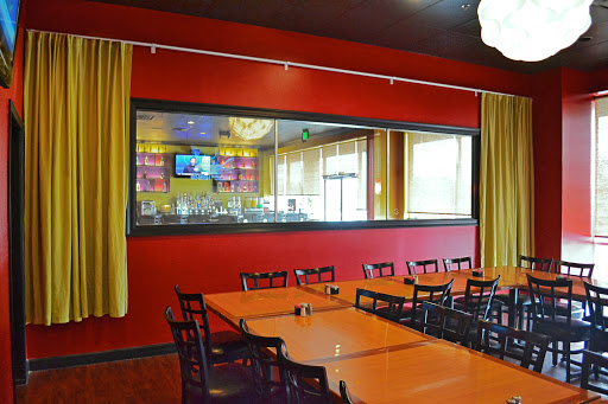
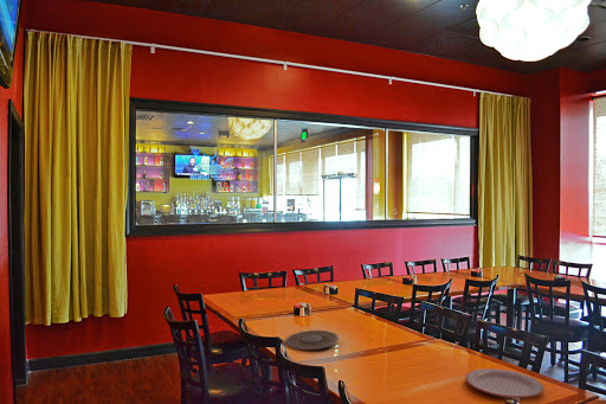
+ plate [284,329,340,351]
+ plate [464,367,546,399]
